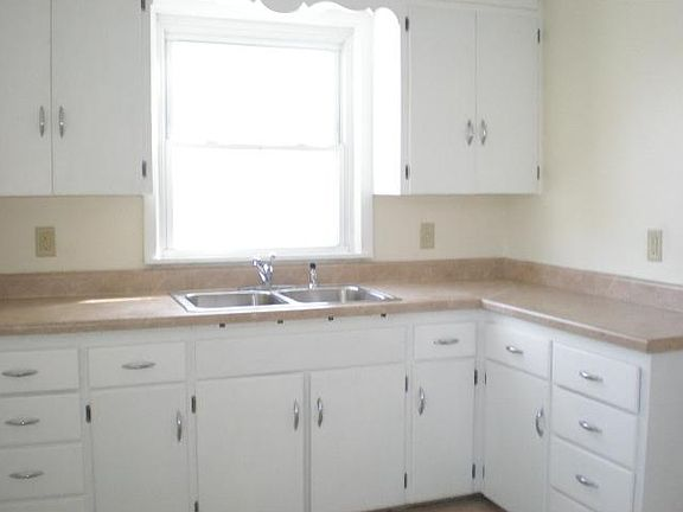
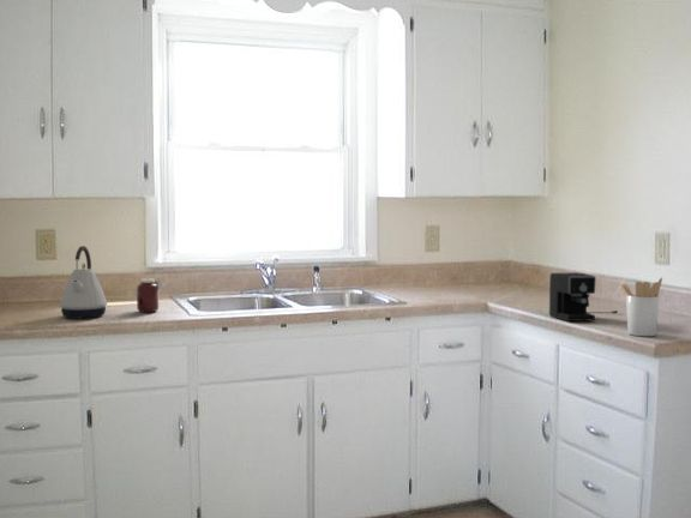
+ jar [136,277,164,313]
+ coffee maker [548,271,619,323]
+ utensil holder [619,276,663,337]
+ kettle [59,245,108,319]
